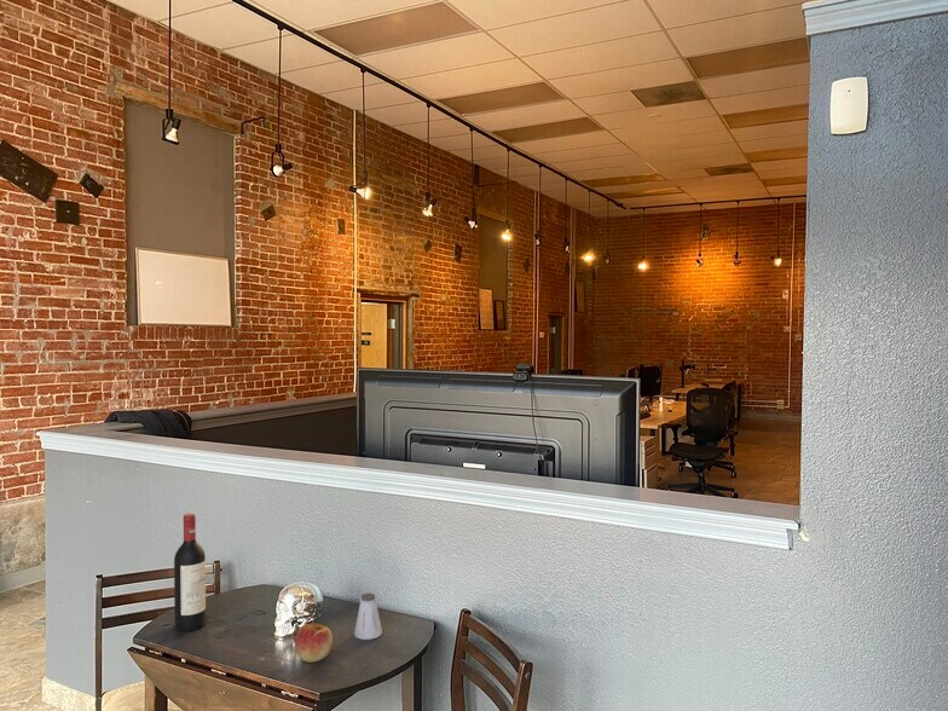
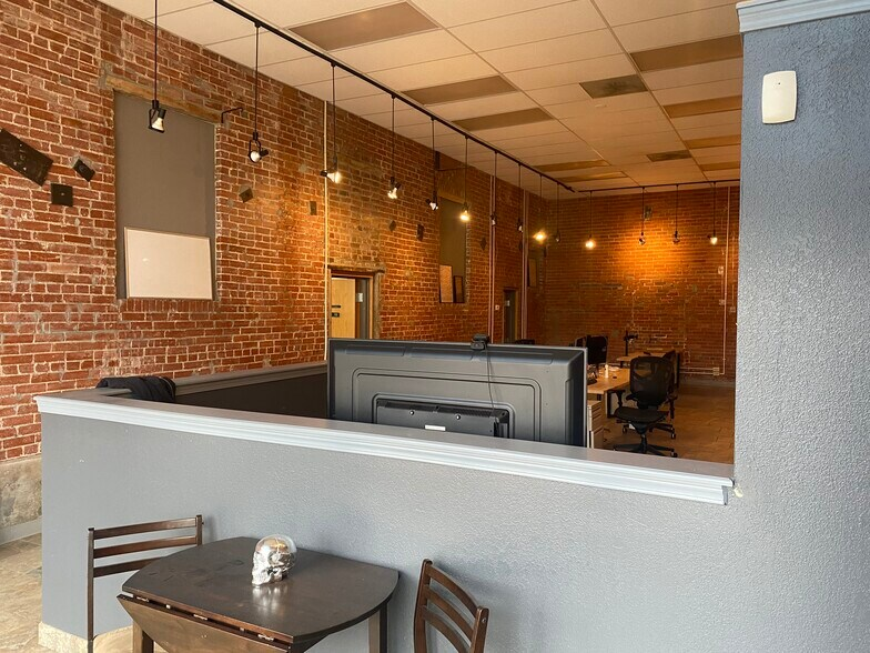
- saltshaker [353,592,383,641]
- apple [294,622,334,664]
- wine bottle [173,513,207,632]
